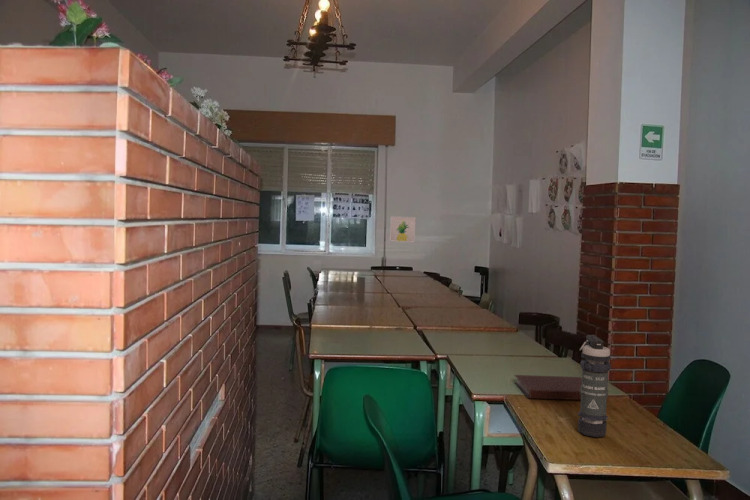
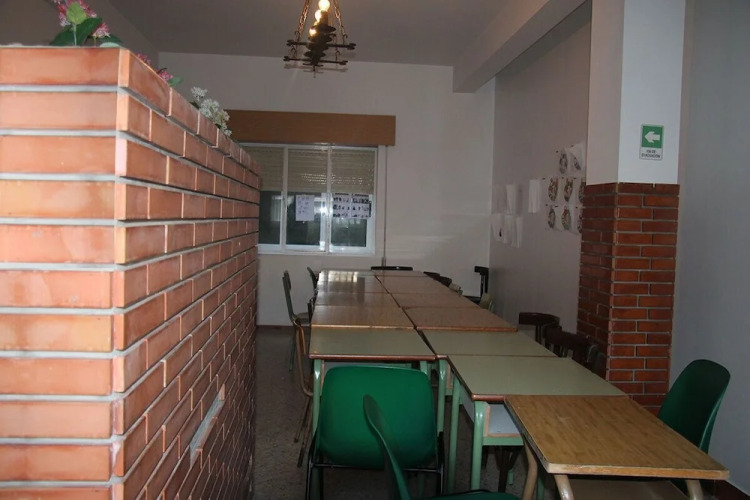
- smoke grenade [577,334,612,438]
- wall art [389,215,417,243]
- notebook [513,374,582,401]
